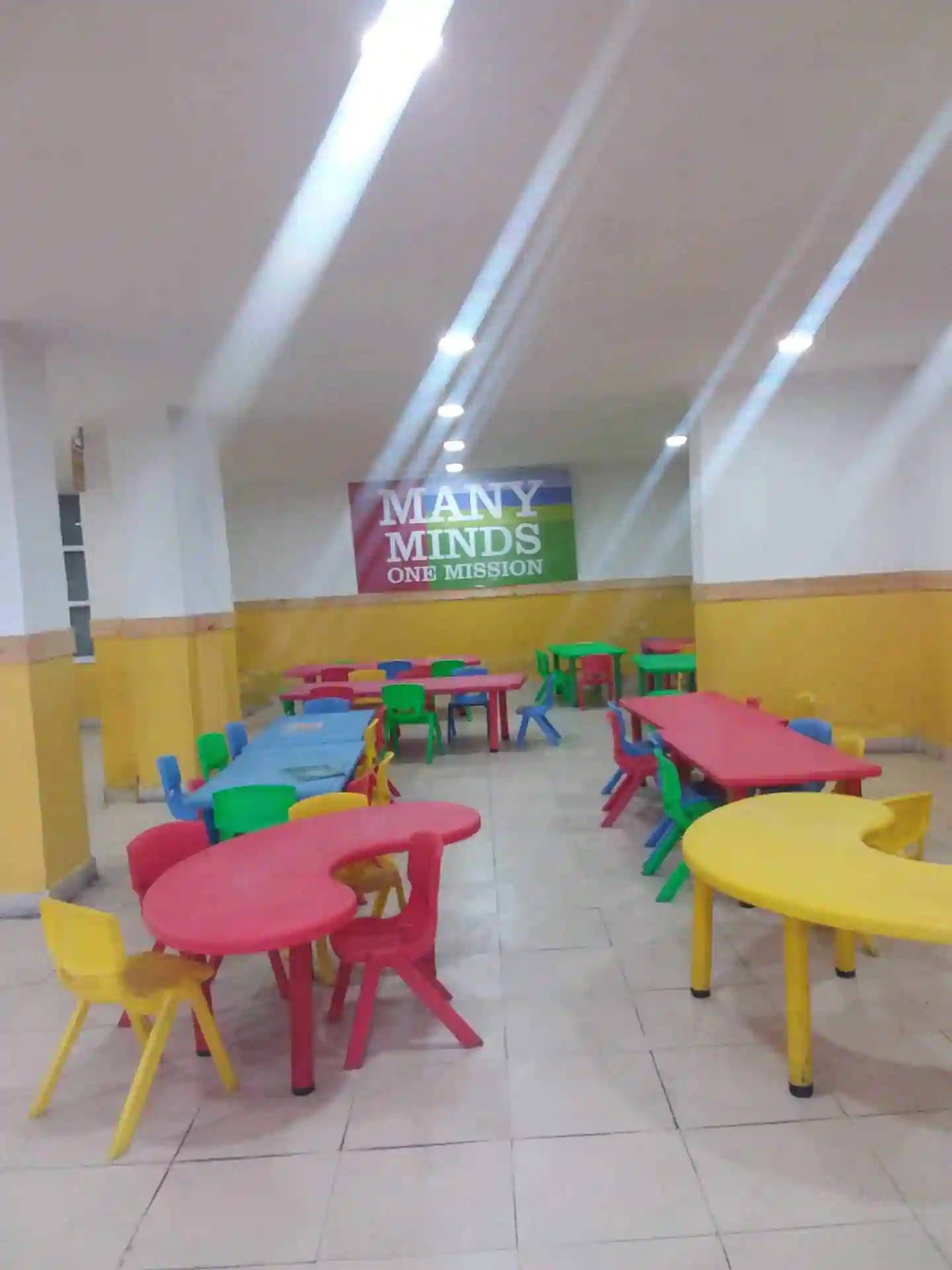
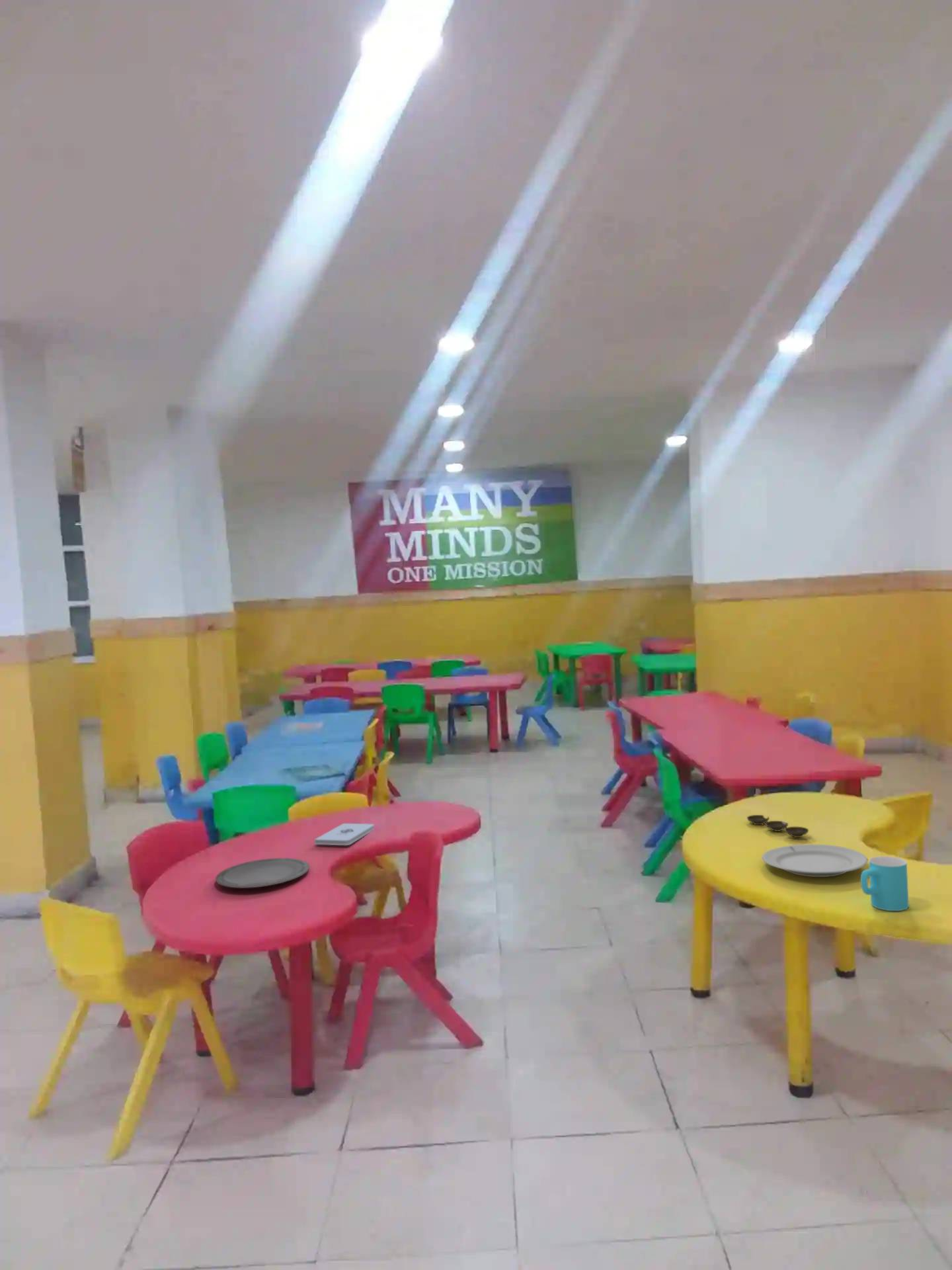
+ notepad [313,823,375,846]
+ plate [215,857,310,889]
+ cup [860,855,910,911]
+ bowl [746,814,809,838]
+ chinaware [762,844,869,878]
